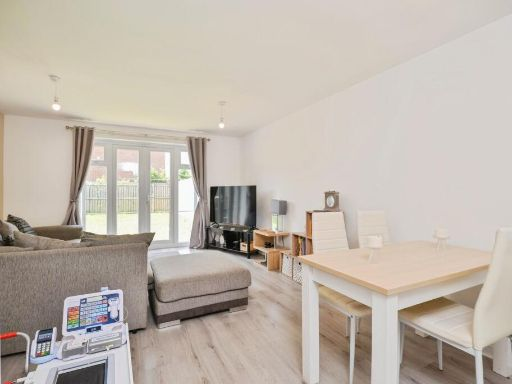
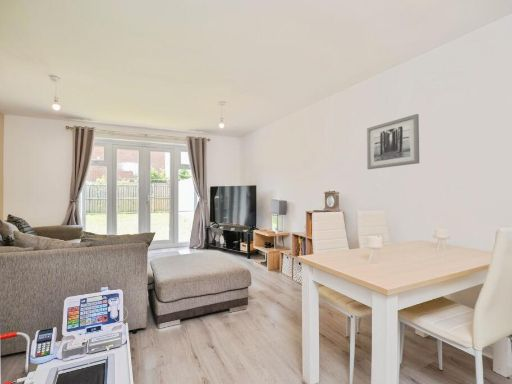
+ wall art [366,113,420,170]
